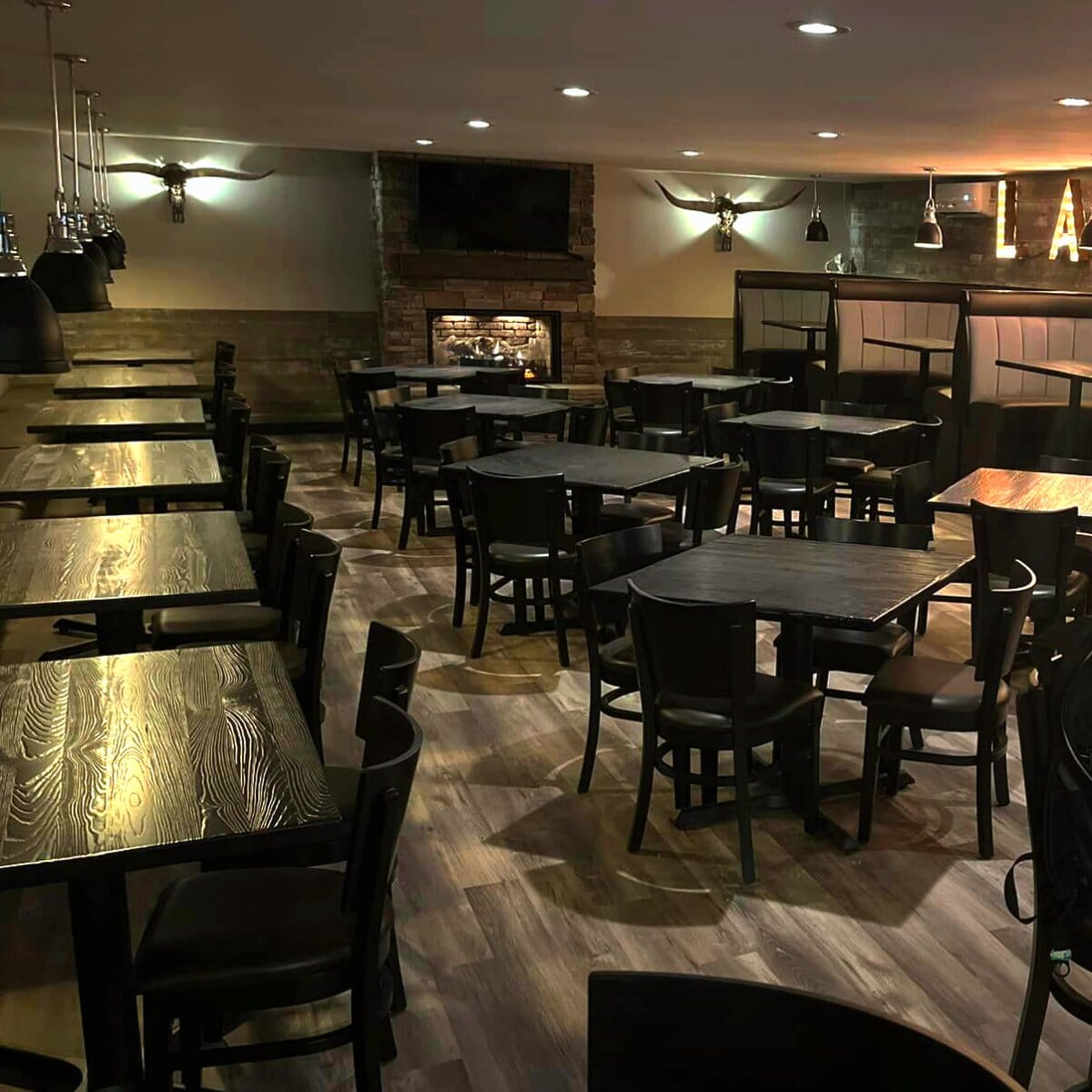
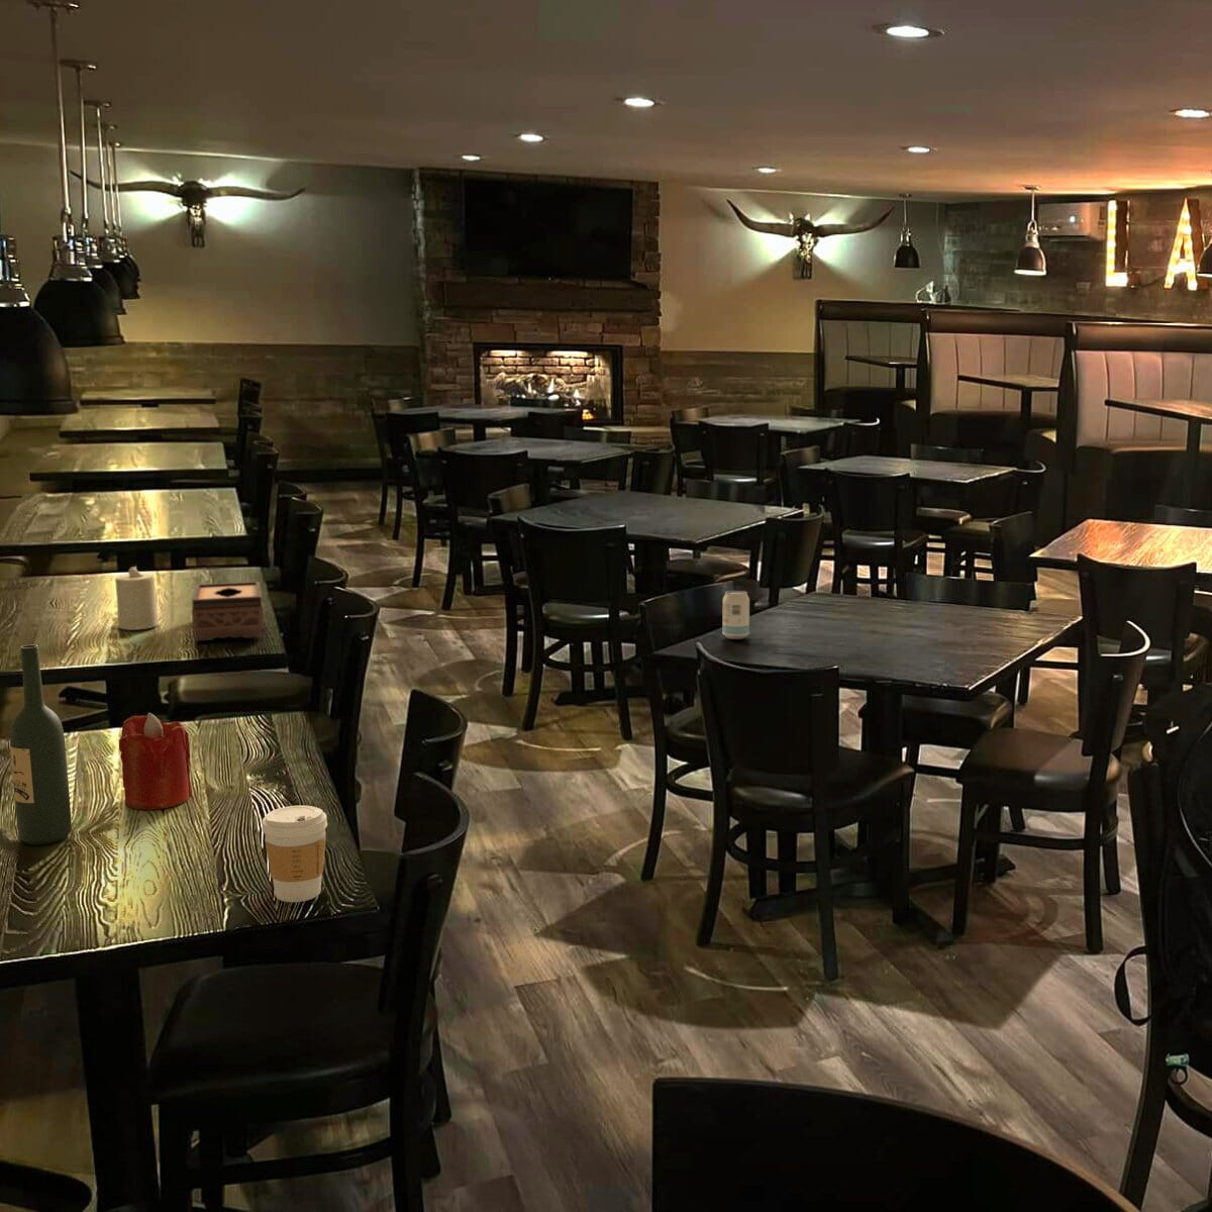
+ candle [114,565,160,632]
+ beverage can [723,589,750,640]
+ tissue box [191,580,264,643]
+ candle [118,713,193,811]
+ wine bottle [9,645,73,847]
+ coffee cup [261,805,329,903]
